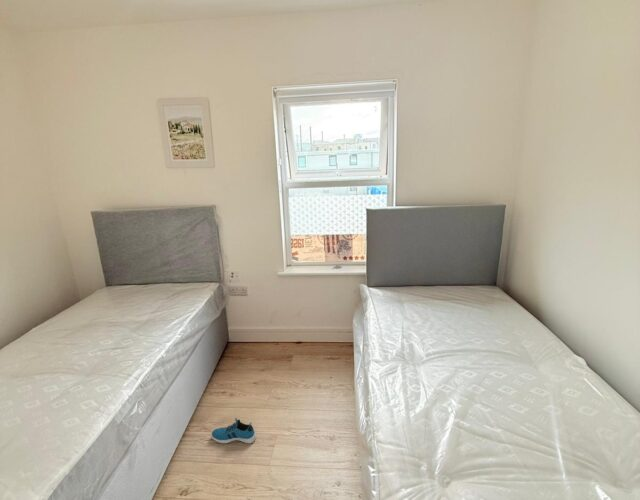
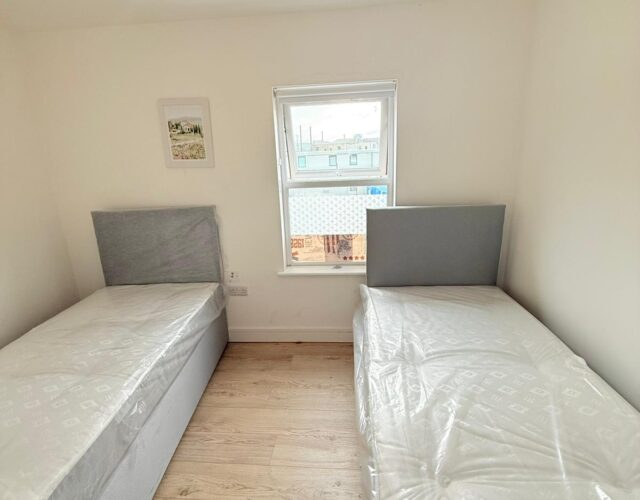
- shoe [211,417,257,444]
